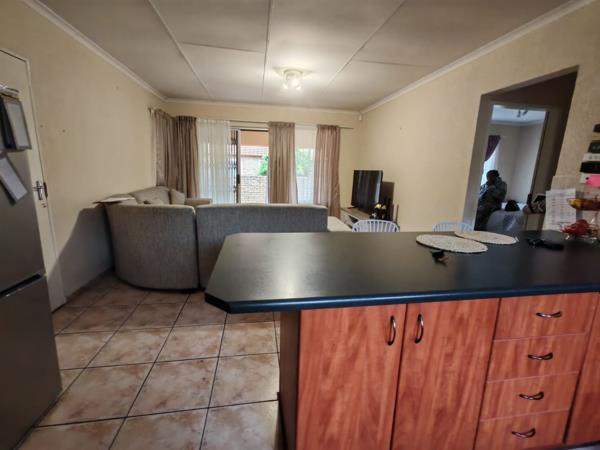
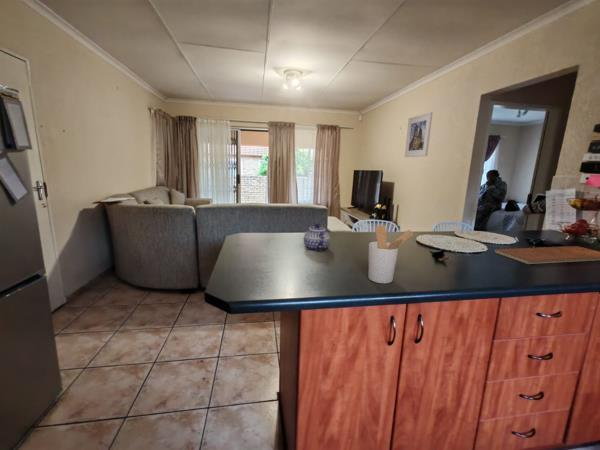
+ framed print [404,111,434,158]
+ utensil holder [367,224,414,284]
+ teapot [303,222,331,252]
+ chopping board [493,245,600,265]
